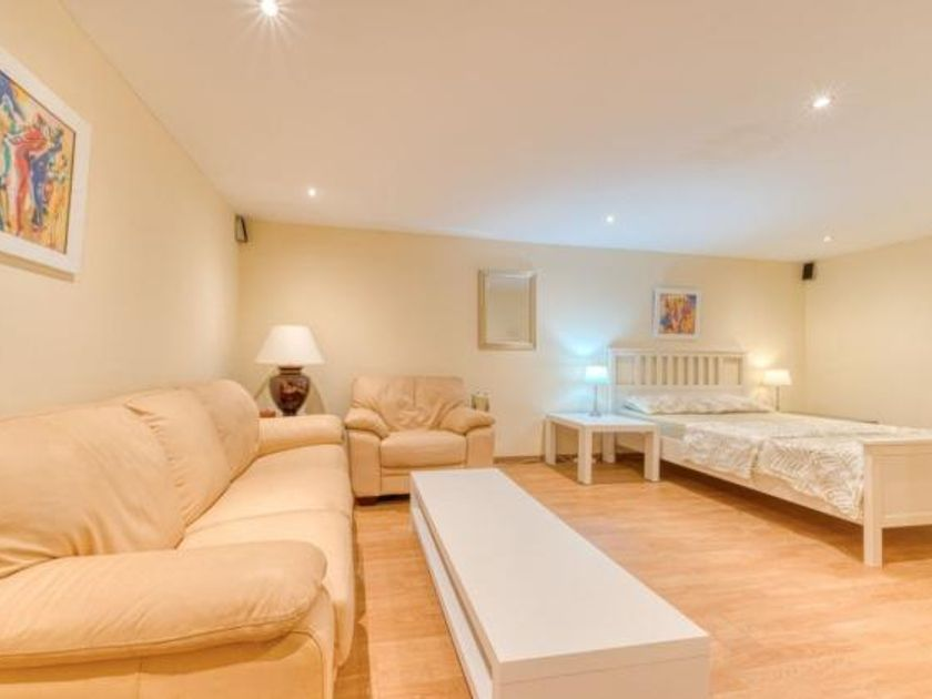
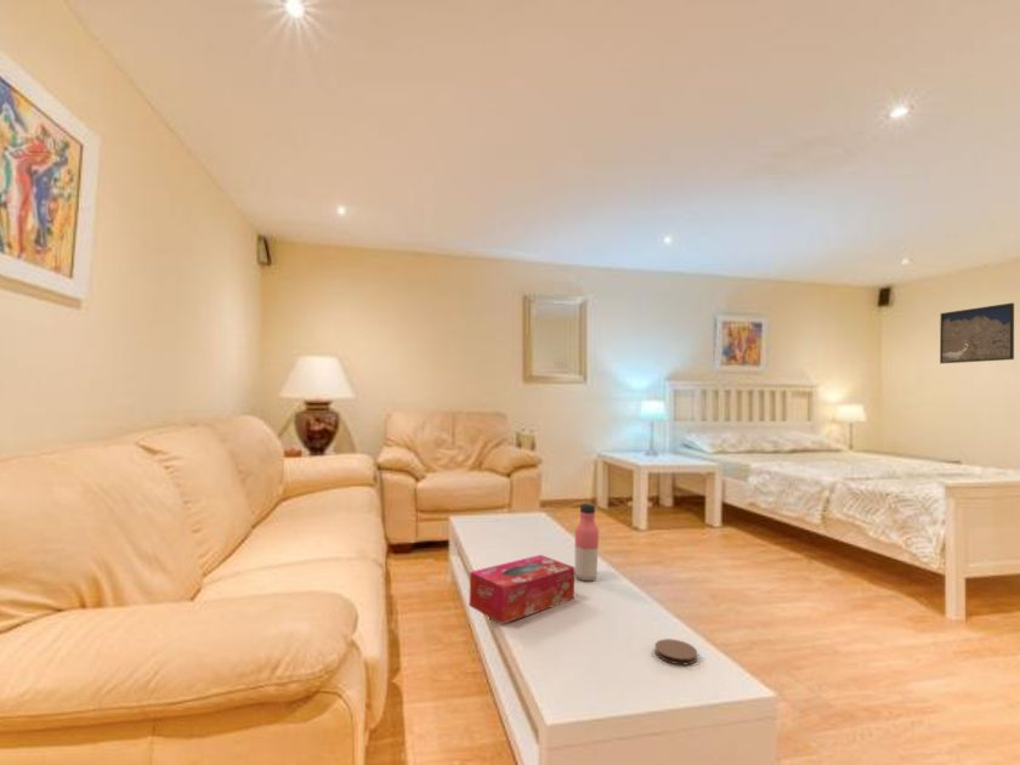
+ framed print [939,301,1015,364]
+ coaster [653,638,698,665]
+ water bottle [574,503,600,582]
+ tissue box [467,554,576,625]
